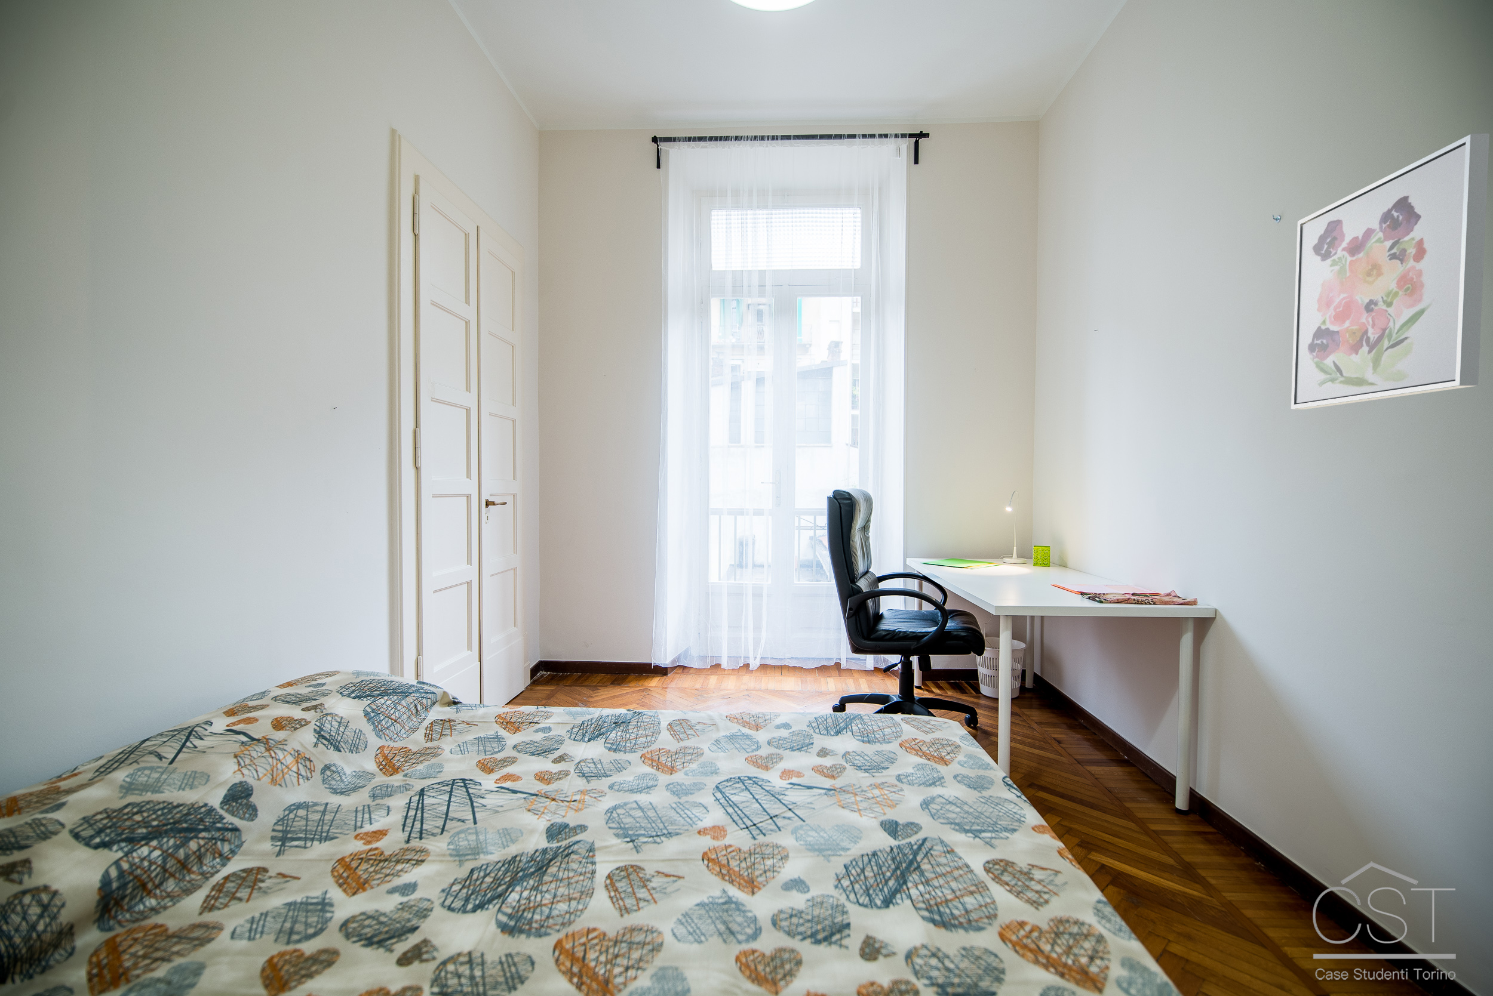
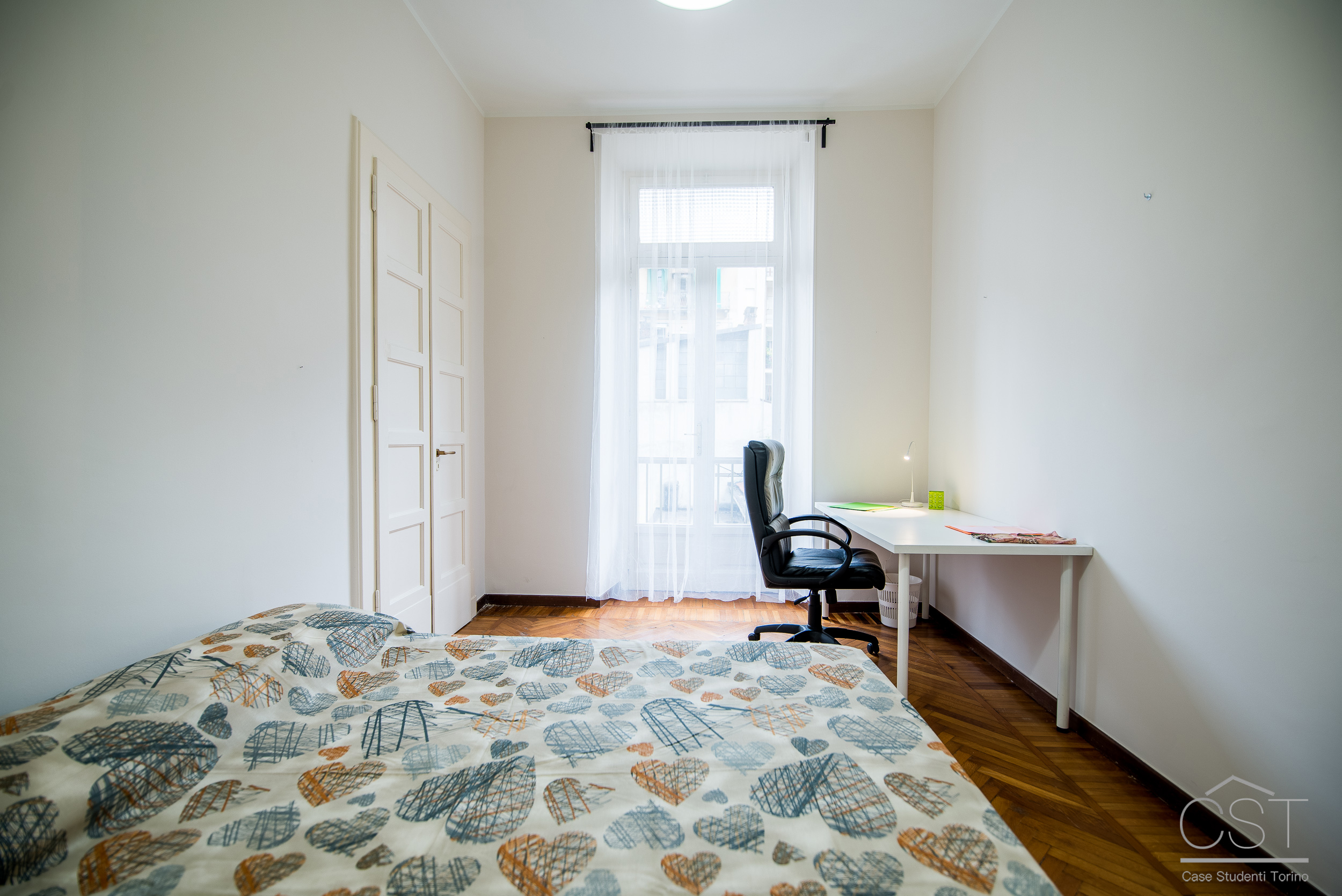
- wall art [1291,132,1490,410]
